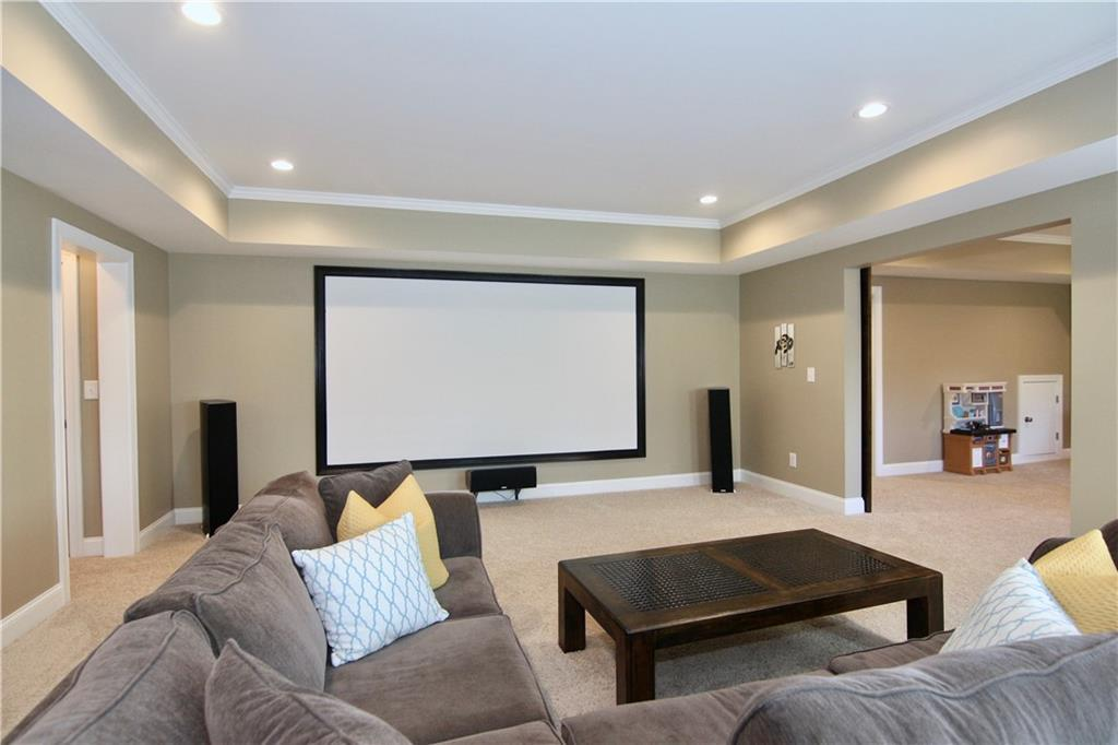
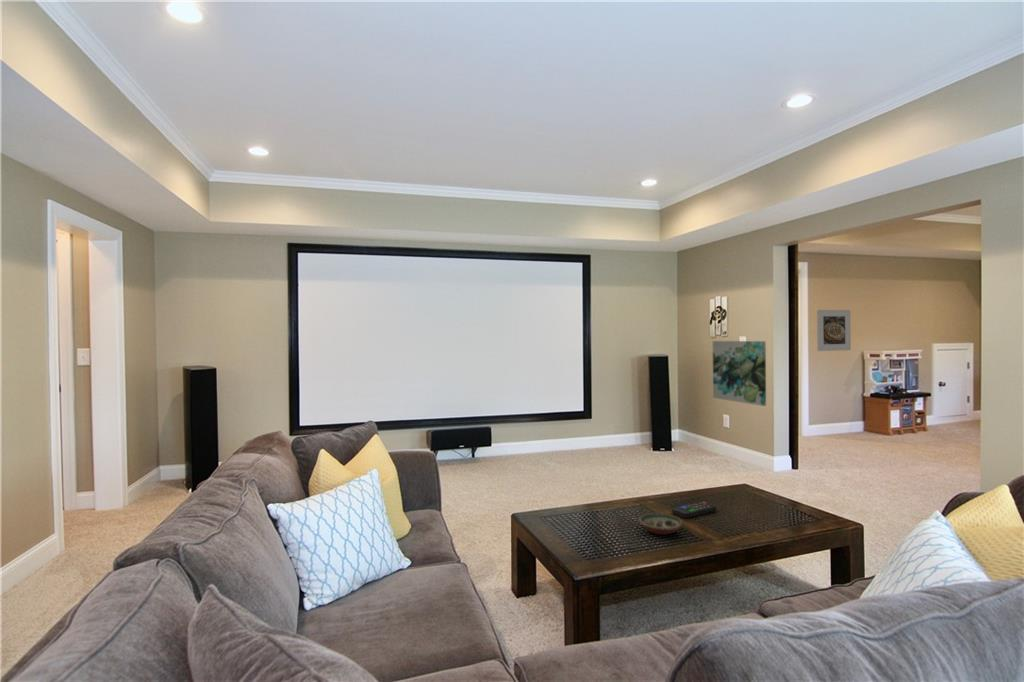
+ wall art [712,340,767,407]
+ decorative bowl [638,512,683,536]
+ remote control [671,501,718,519]
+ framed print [816,309,852,352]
